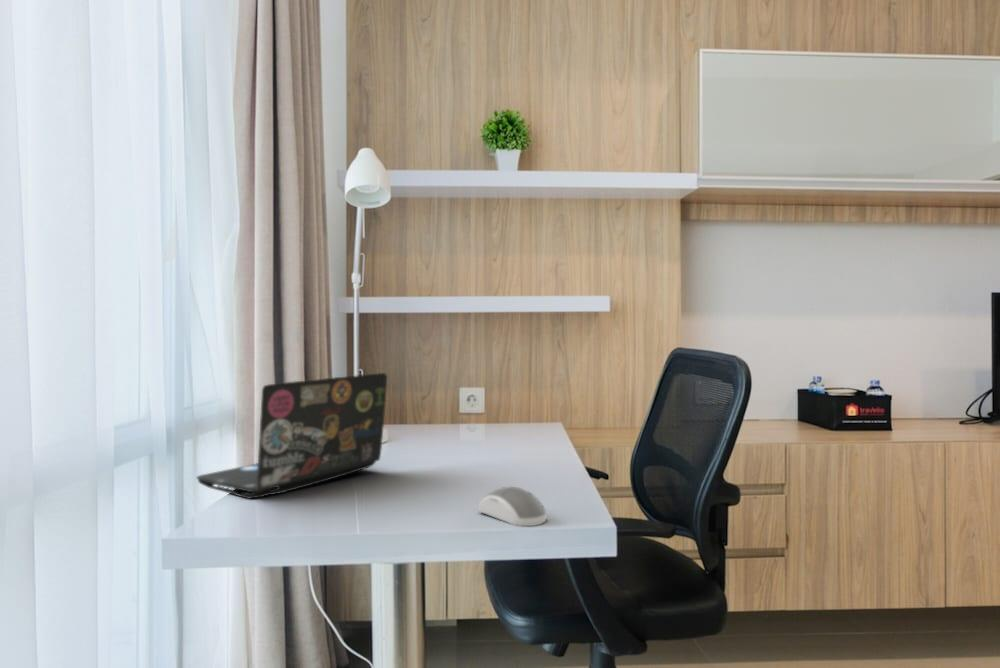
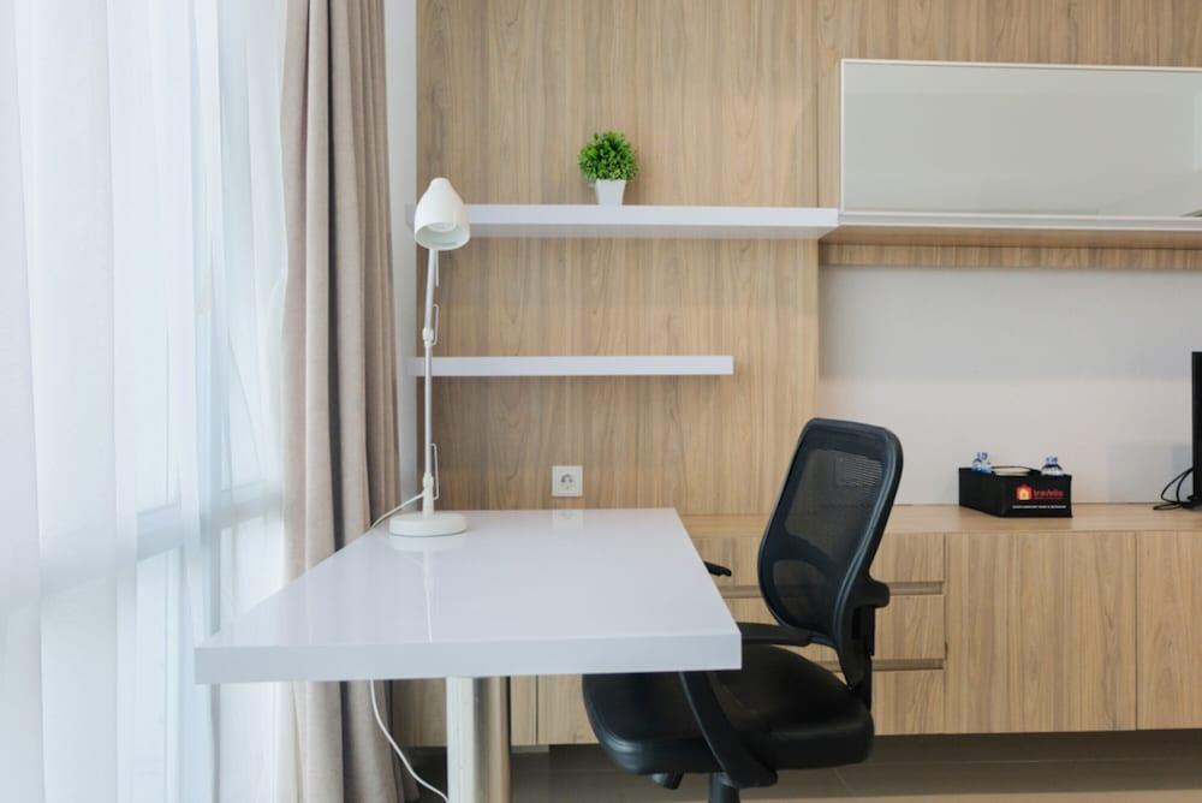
- computer mouse [477,486,548,527]
- laptop [195,372,388,500]
